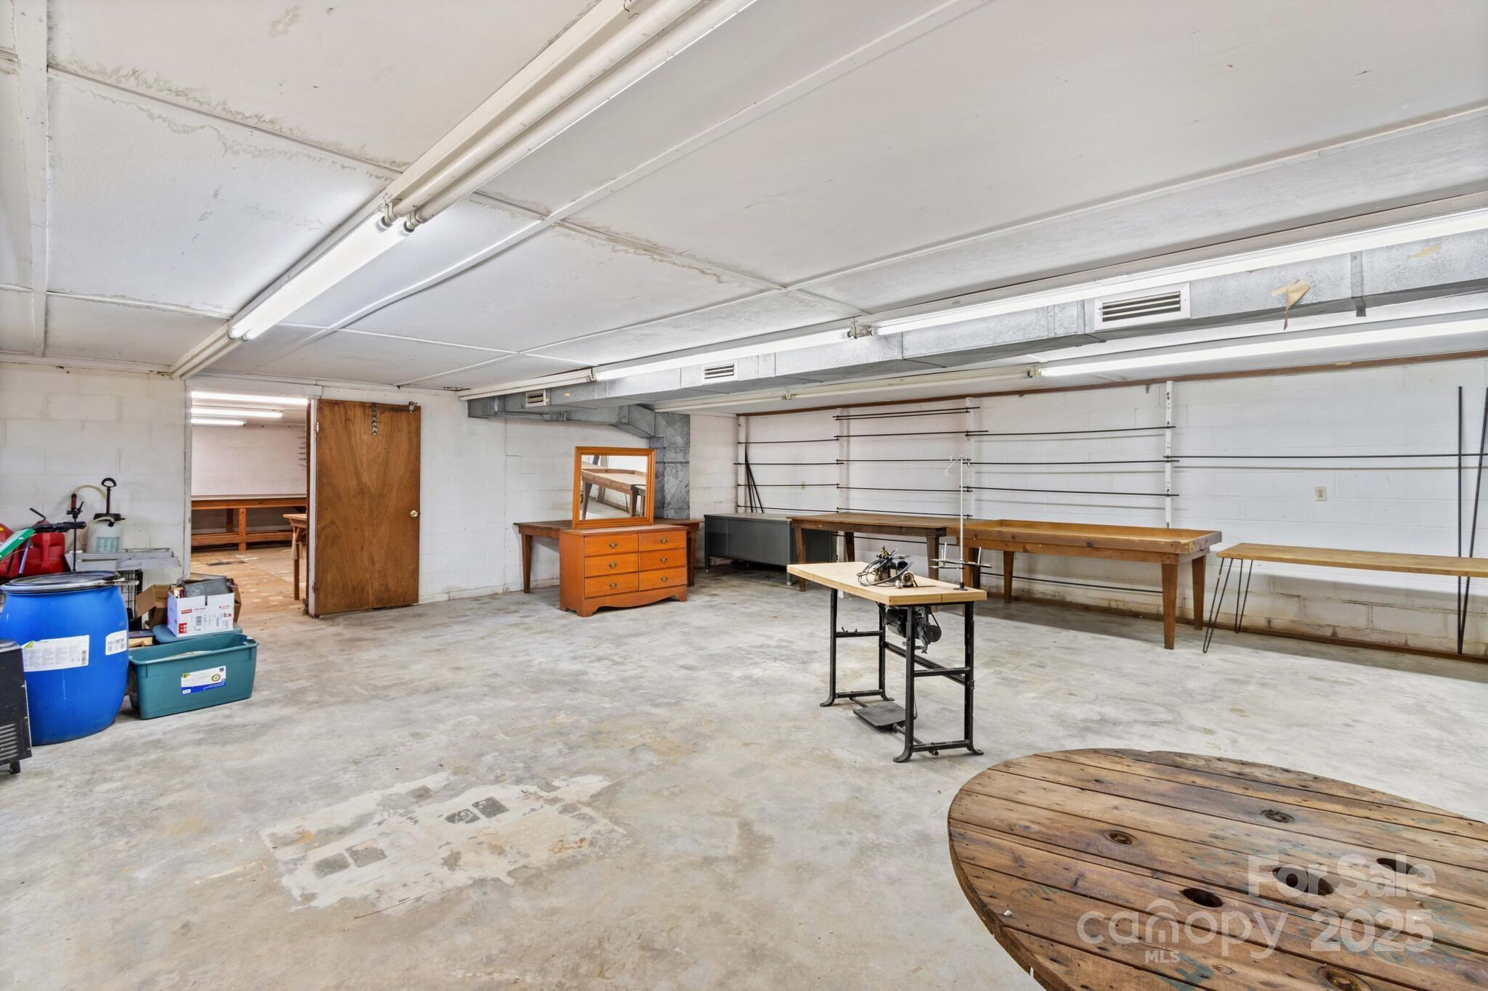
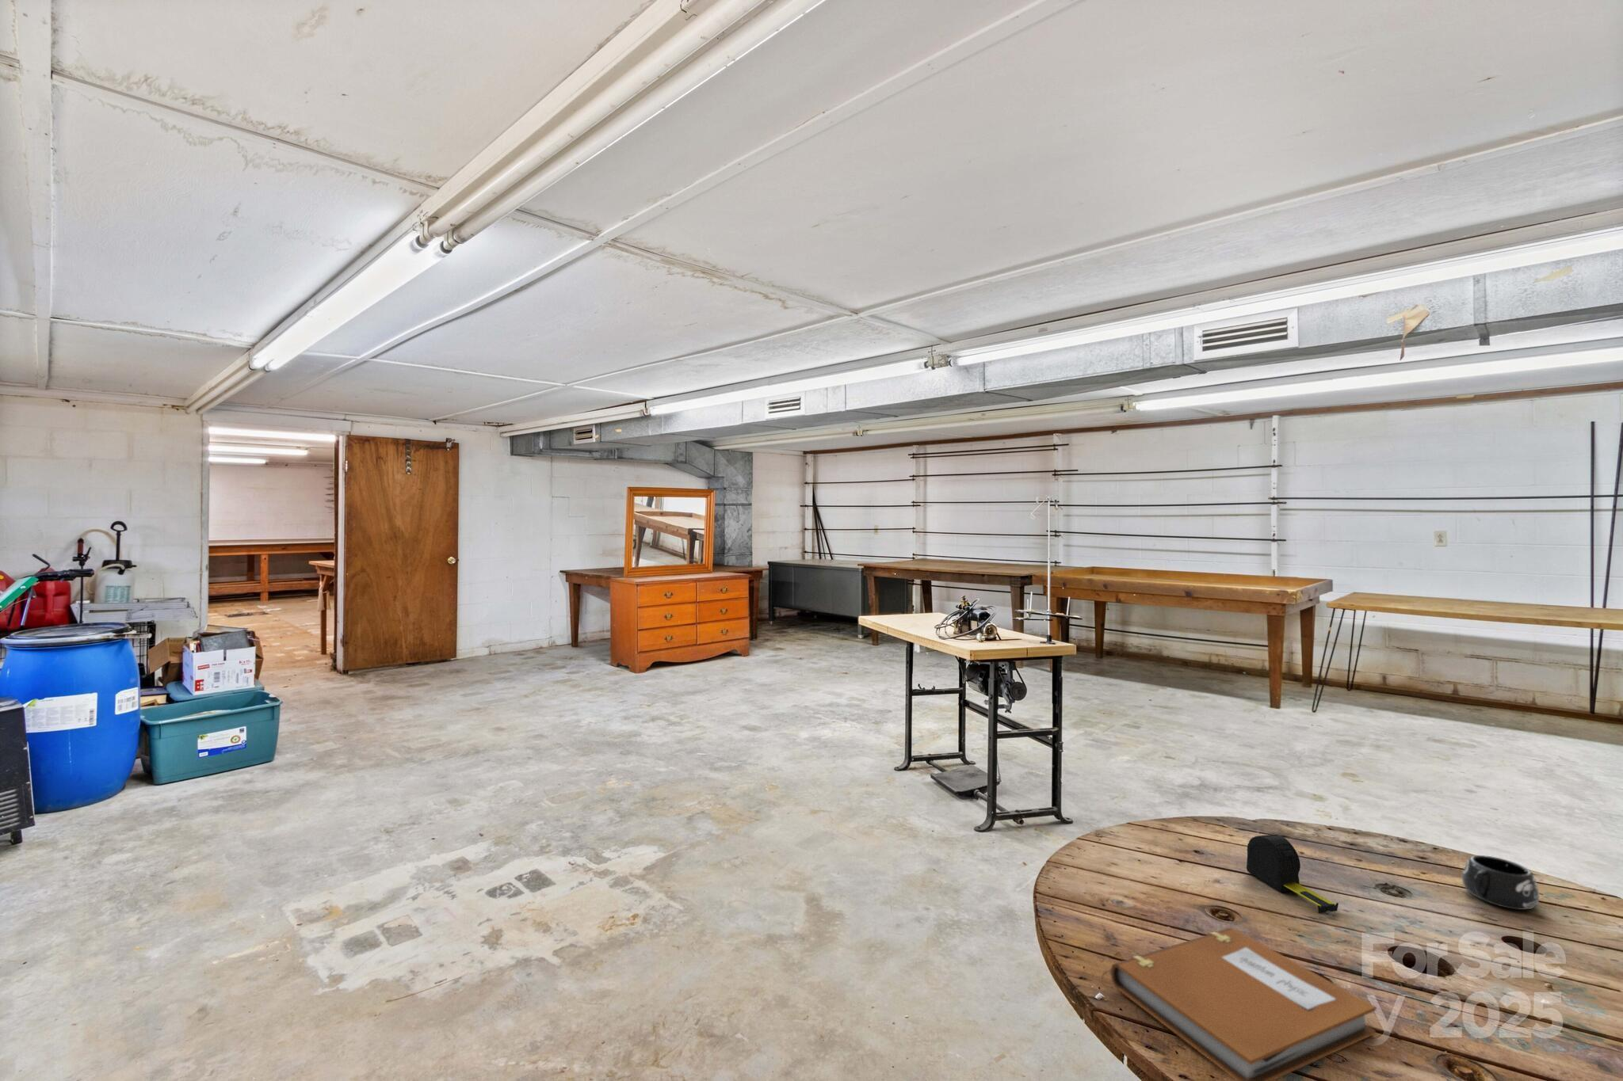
+ tape measure [1245,834,1339,913]
+ mug [1461,854,1540,911]
+ notebook [1110,927,1377,1081]
